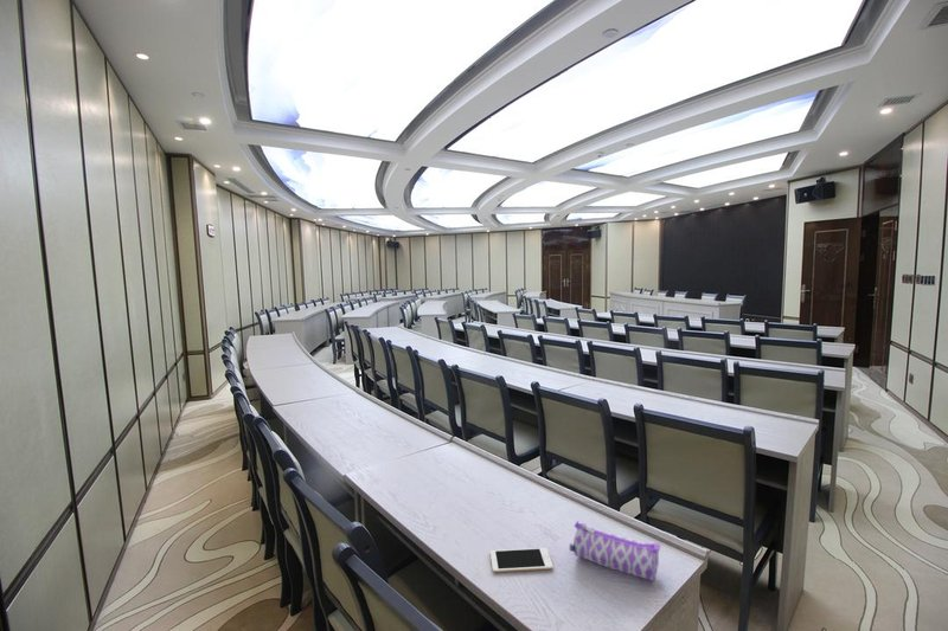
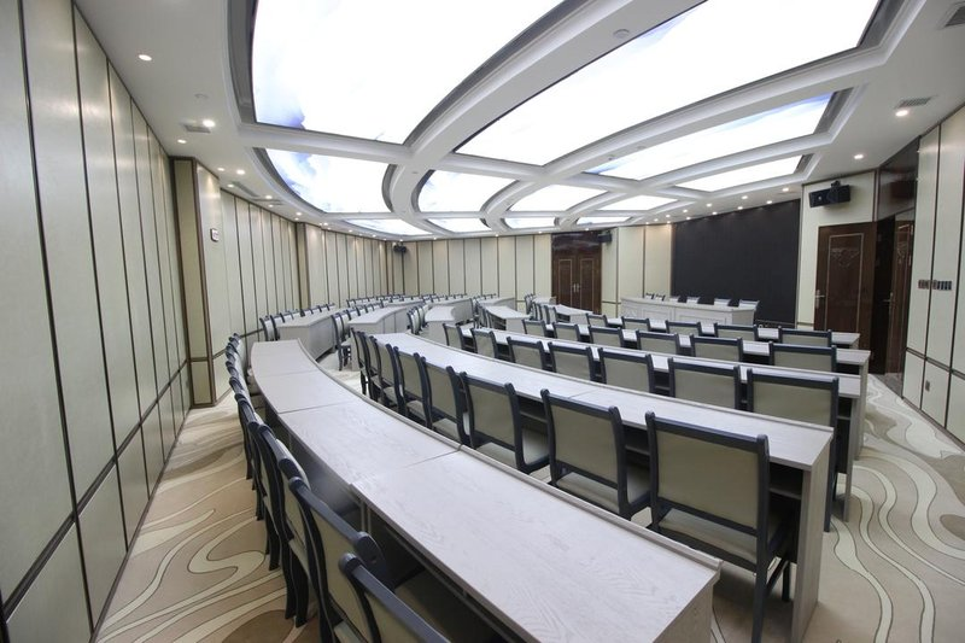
- cell phone [489,547,555,573]
- pencil case [569,520,661,582]
